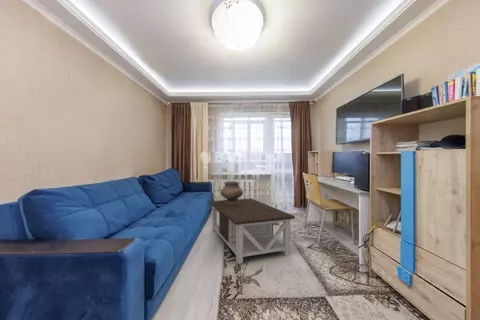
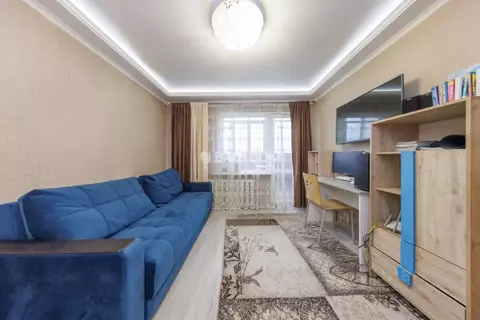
- coffee table [208,198,296,265]
- ceramic pot [219,180,244,204]
